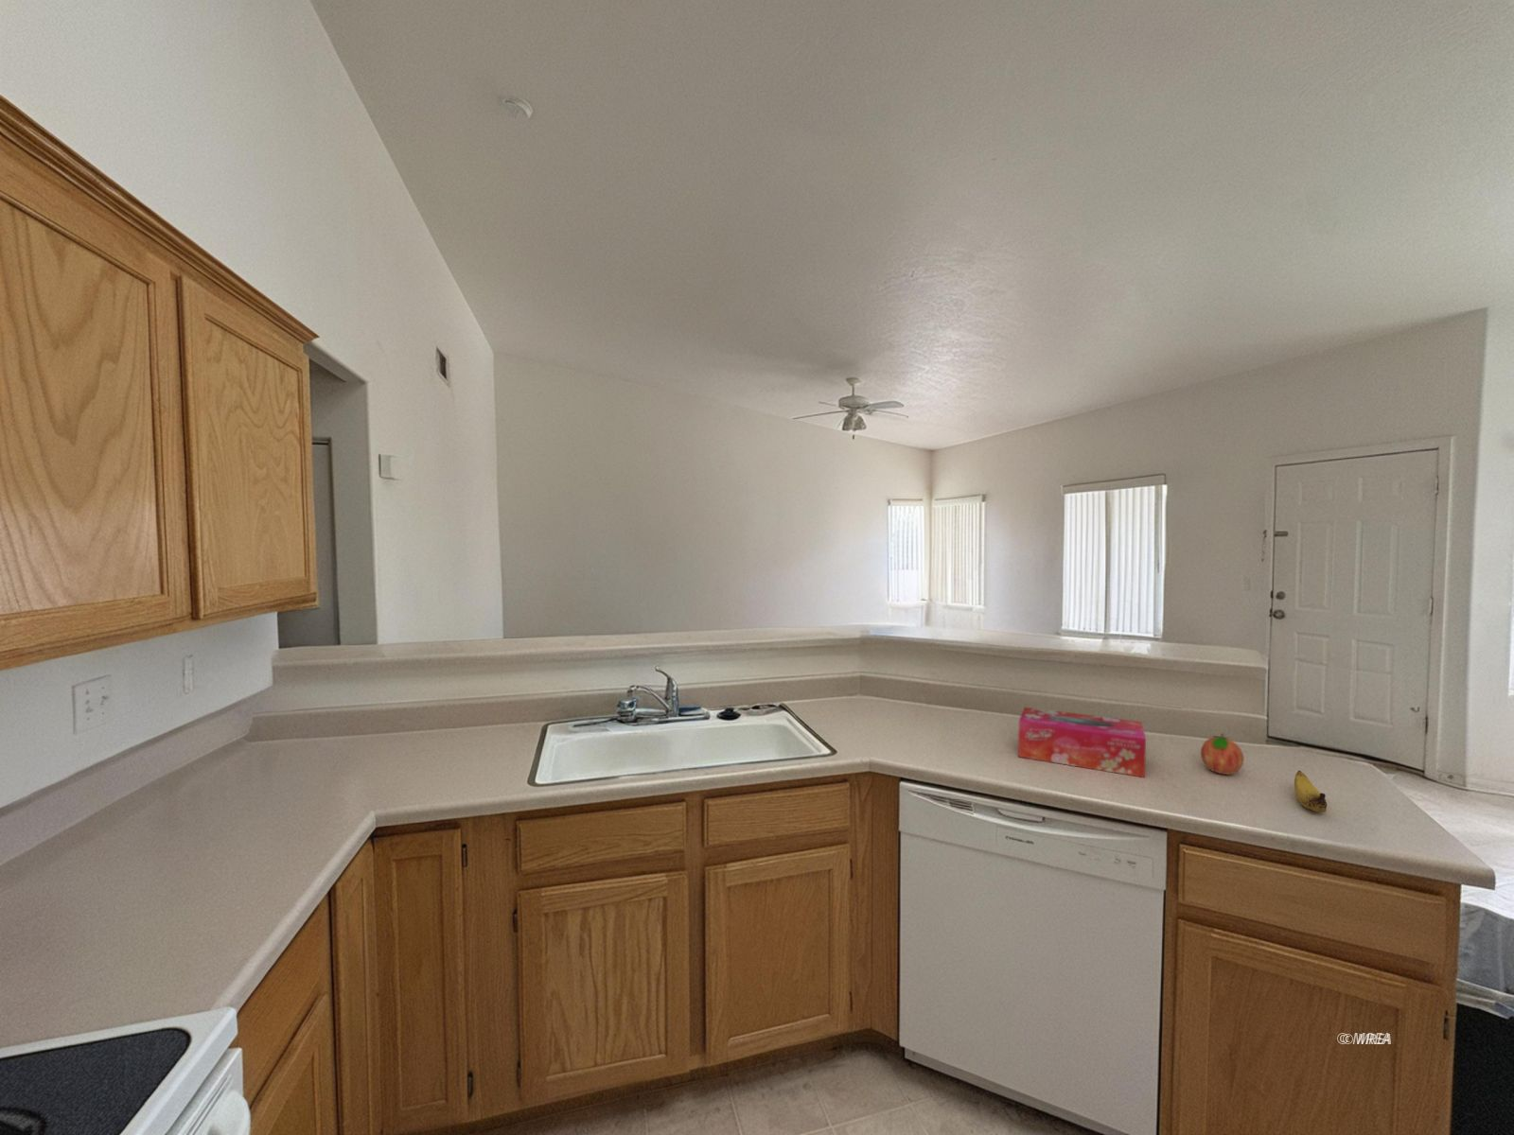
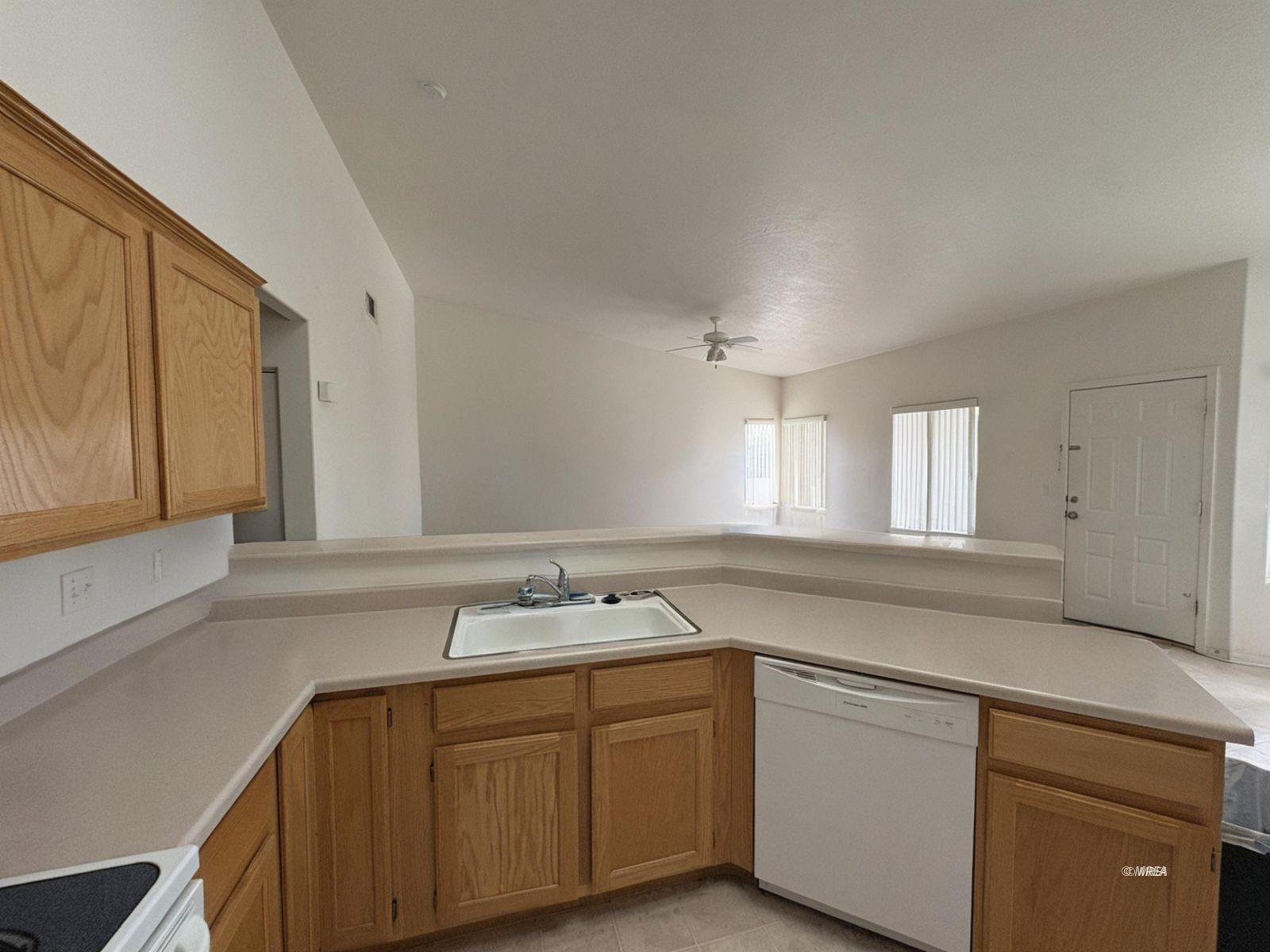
- tissue box [1017,707,1147,779]
- fruit [1199,732,1246,776]
- banana [1293,770,1328,812]
